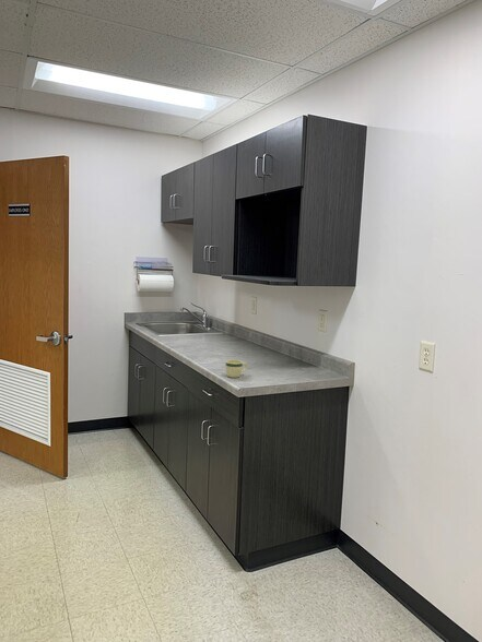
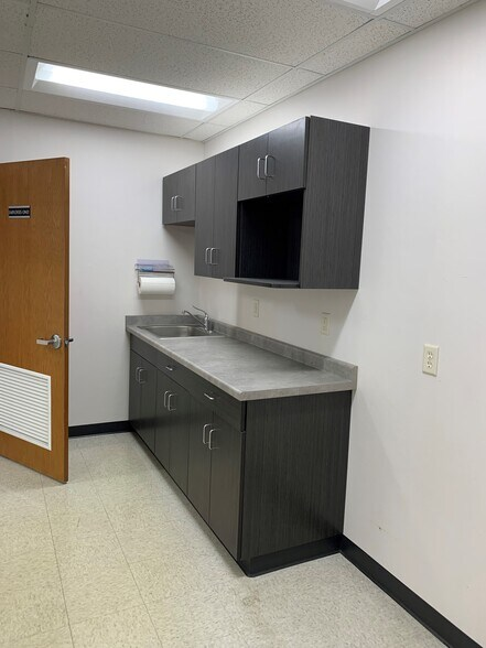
- mug [225,359,248,379]
